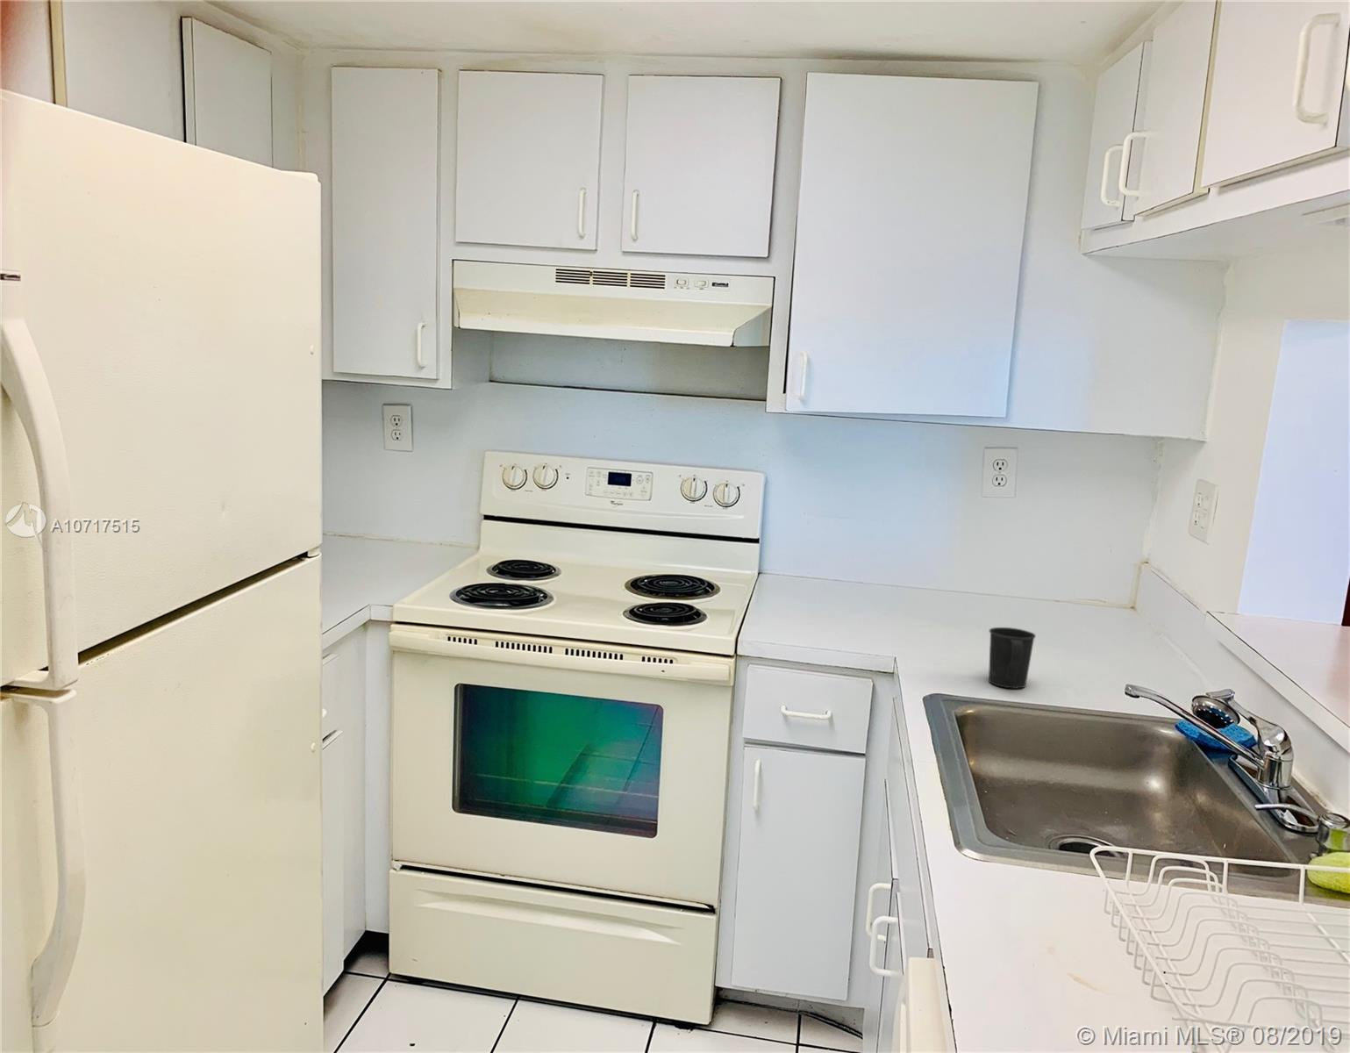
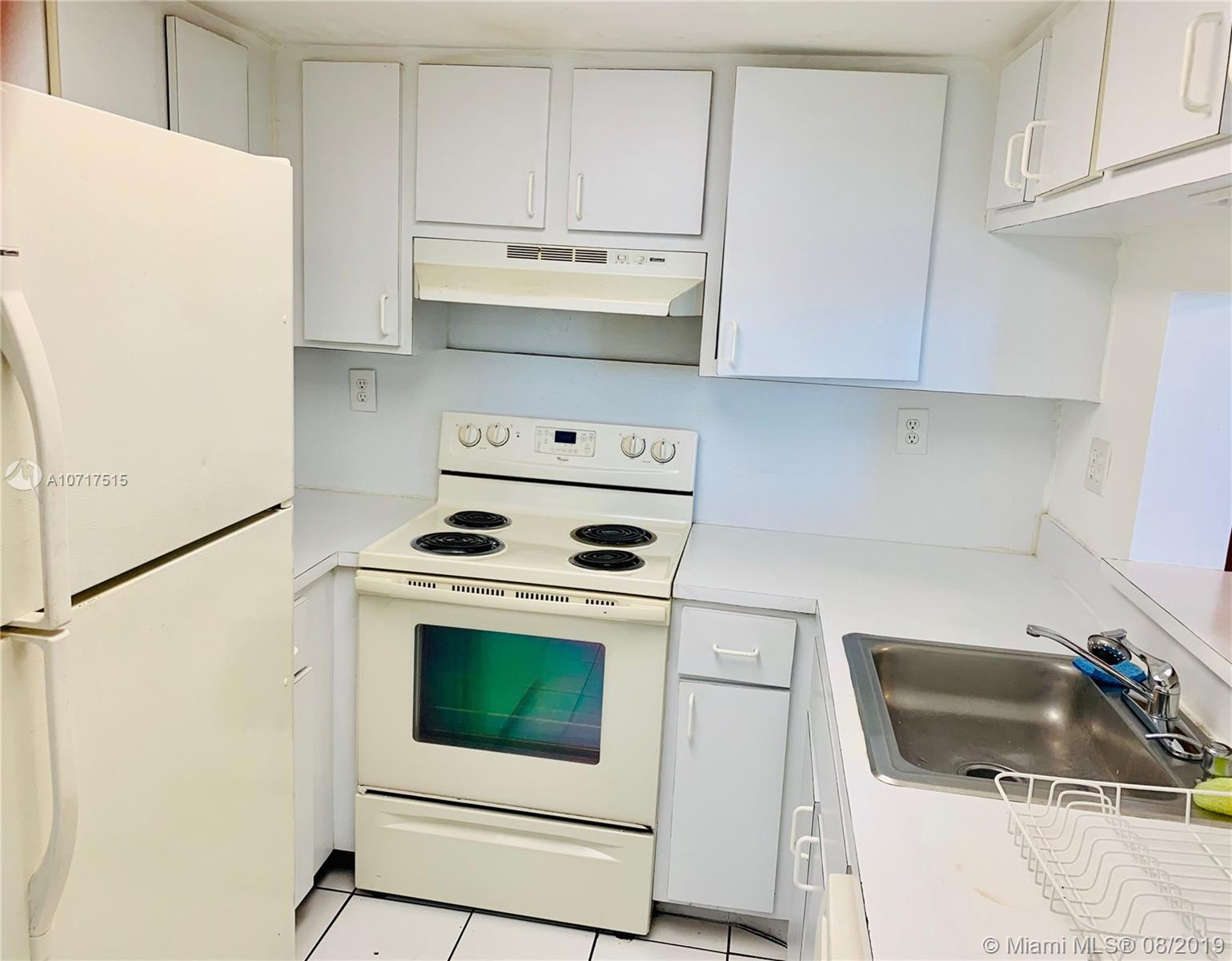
- mug [987,627,1037,689]
